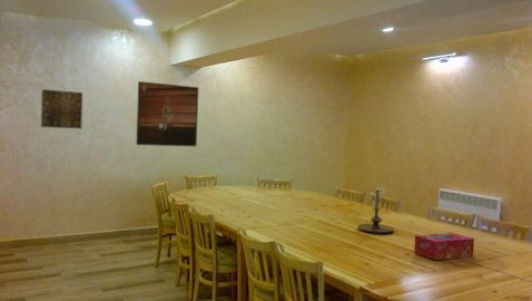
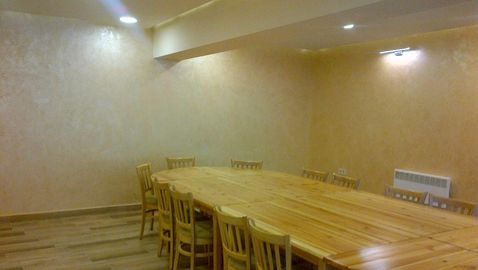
- wall art [40,88,83,129]
- candle holder [357,190,395,234]
- tissue box [413,232,475,261]
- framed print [135,80,199,147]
